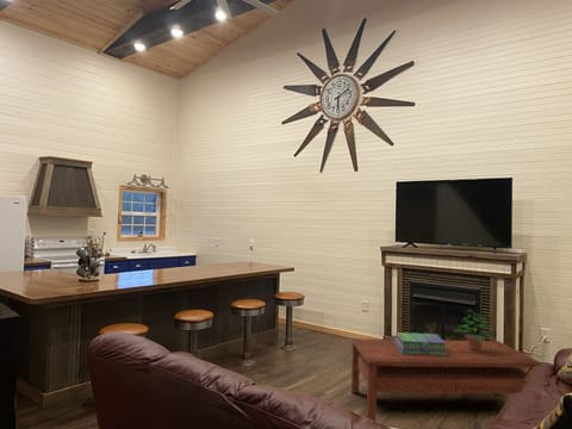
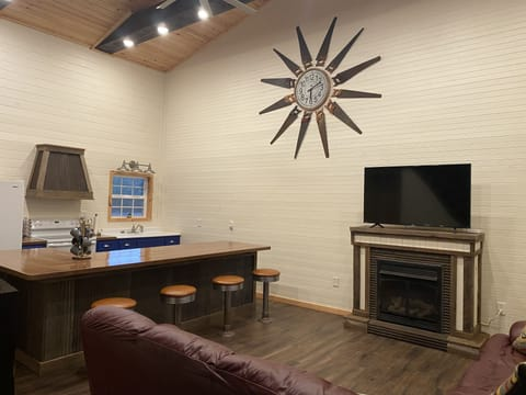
- coffee table [350,337,542,422]
- stack of books [393,331,448,355]
- potted plant [452,307,499,352]
